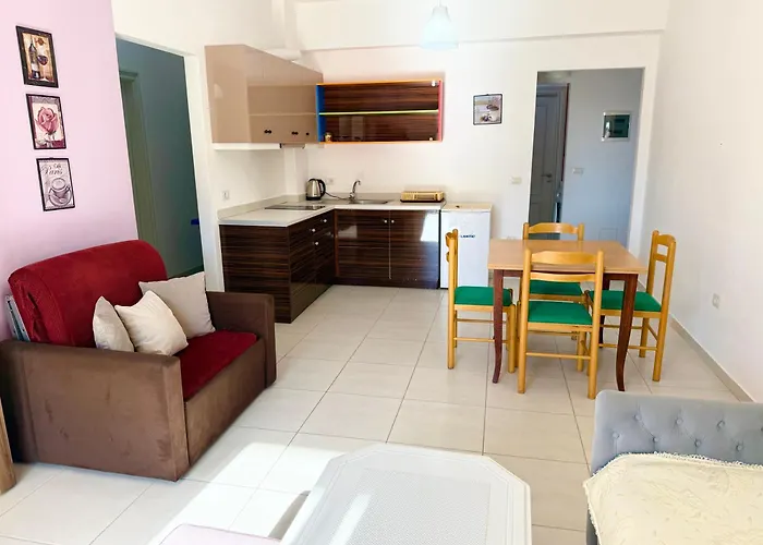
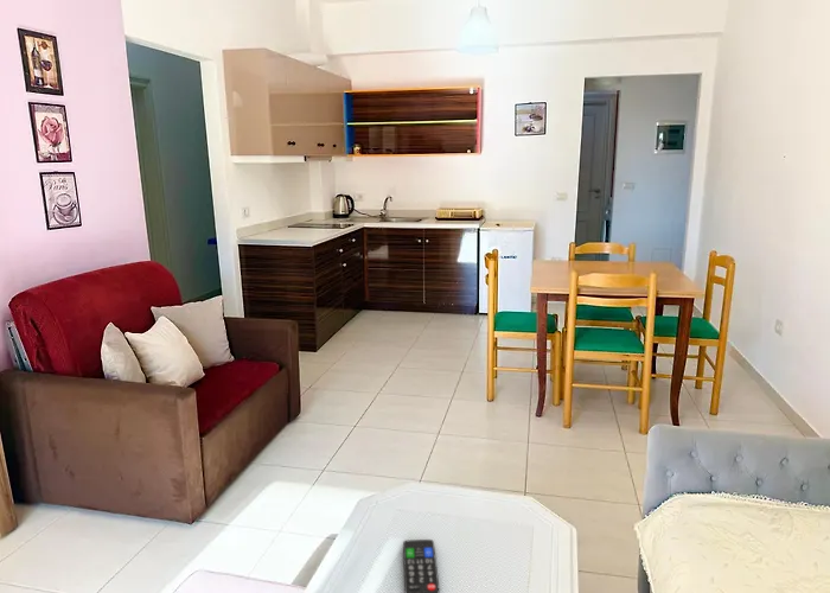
+ remote control [402,538,440,593]
